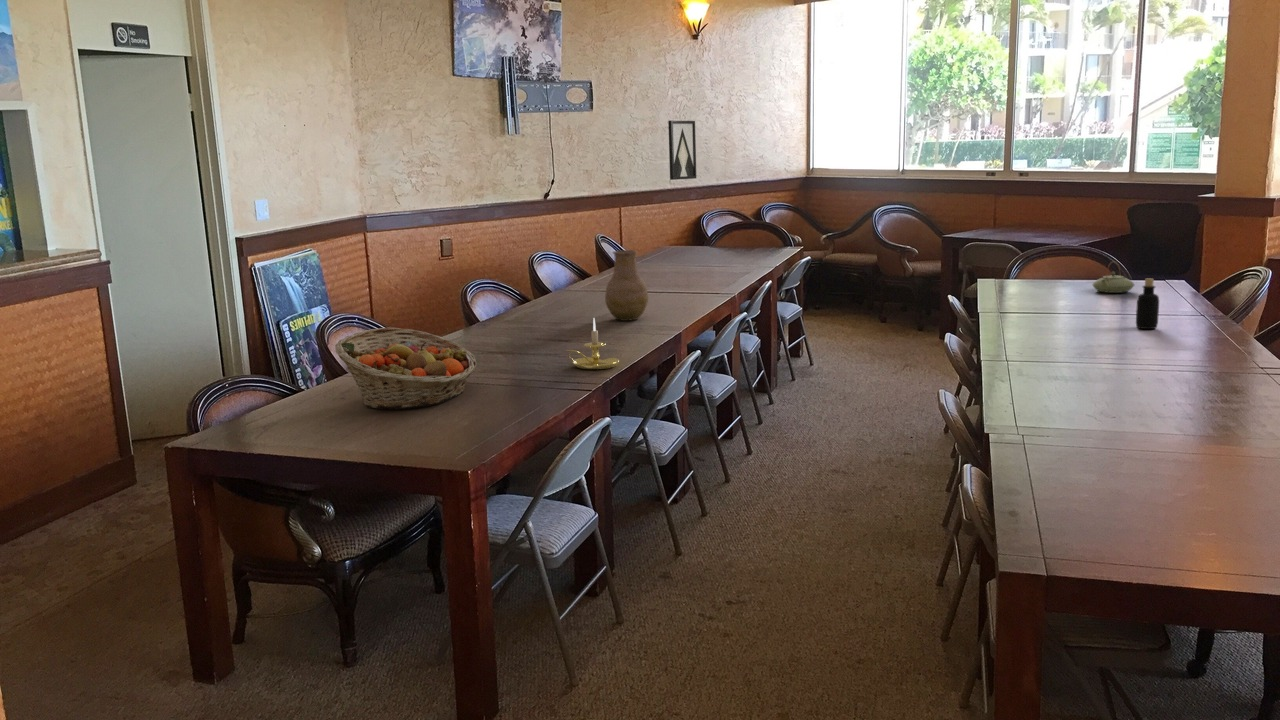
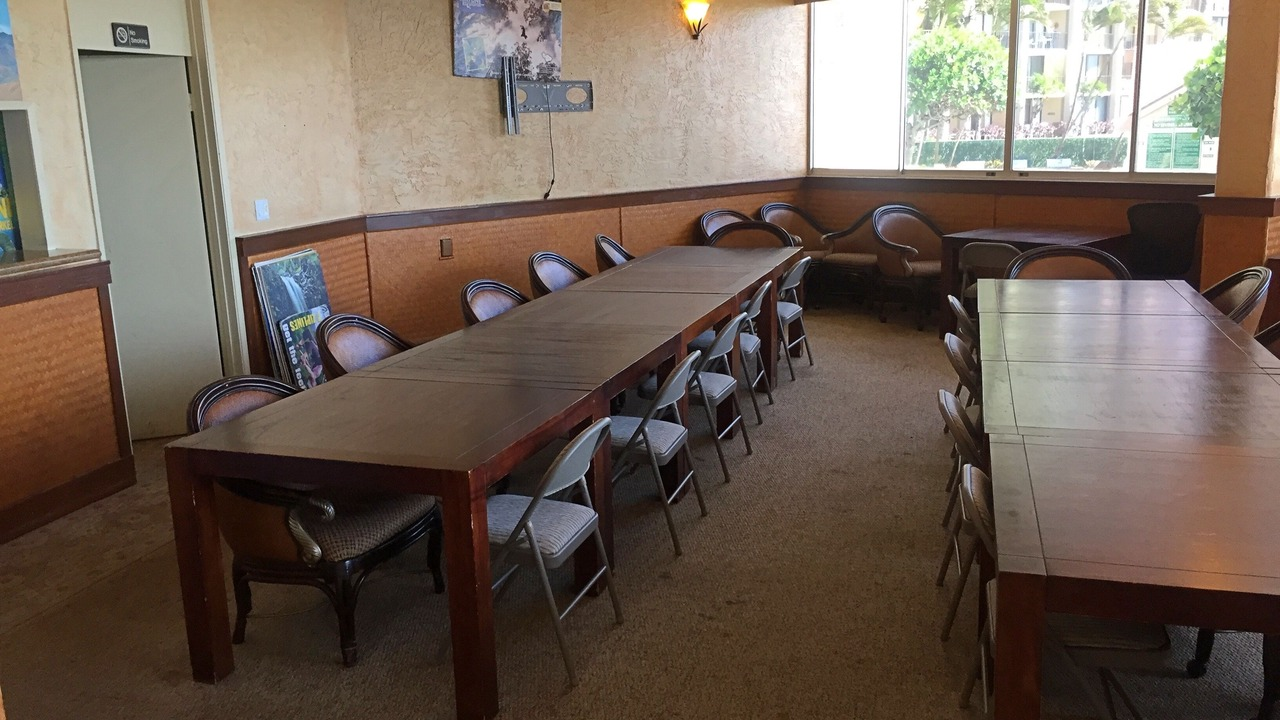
- bottle [1135,278,1160,330]
- candle holder [564,318,620,370]
- fruit basket [334,326,478,410]
- vase [604,249,649,322]
- teapot [1091,260,1136,294]
- wall art [667,120,697,181]
